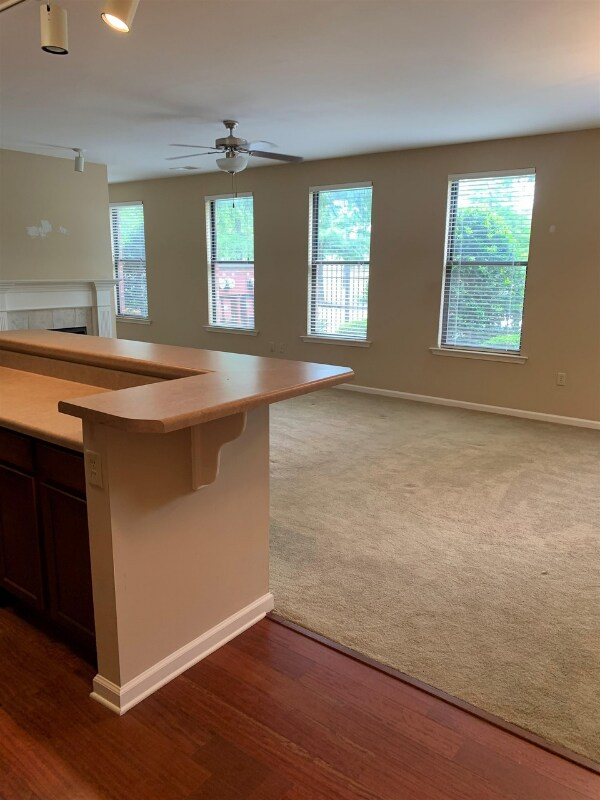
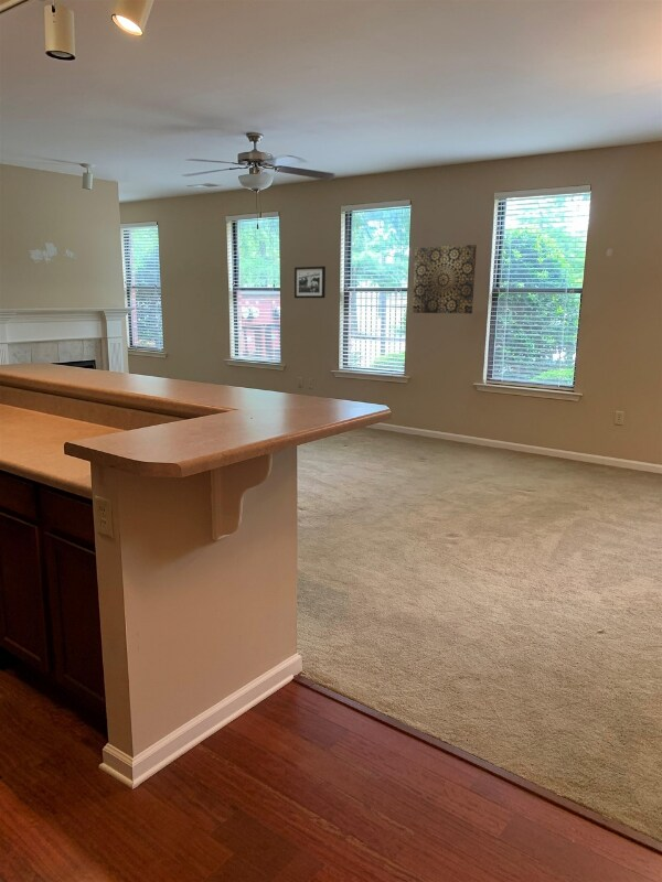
+ picture frame [293,266,327,299]
+ wall art [412,244,478,314]
